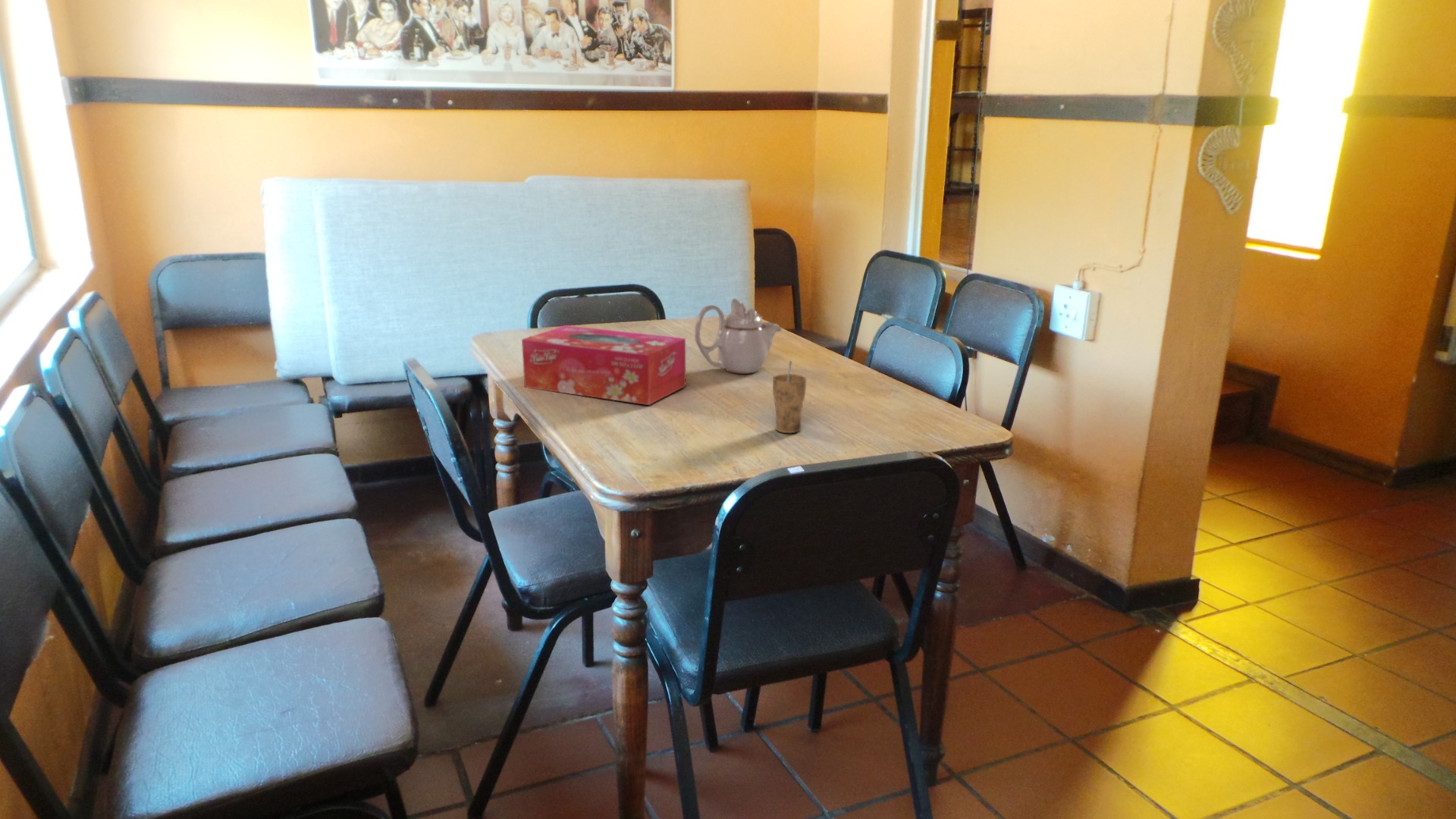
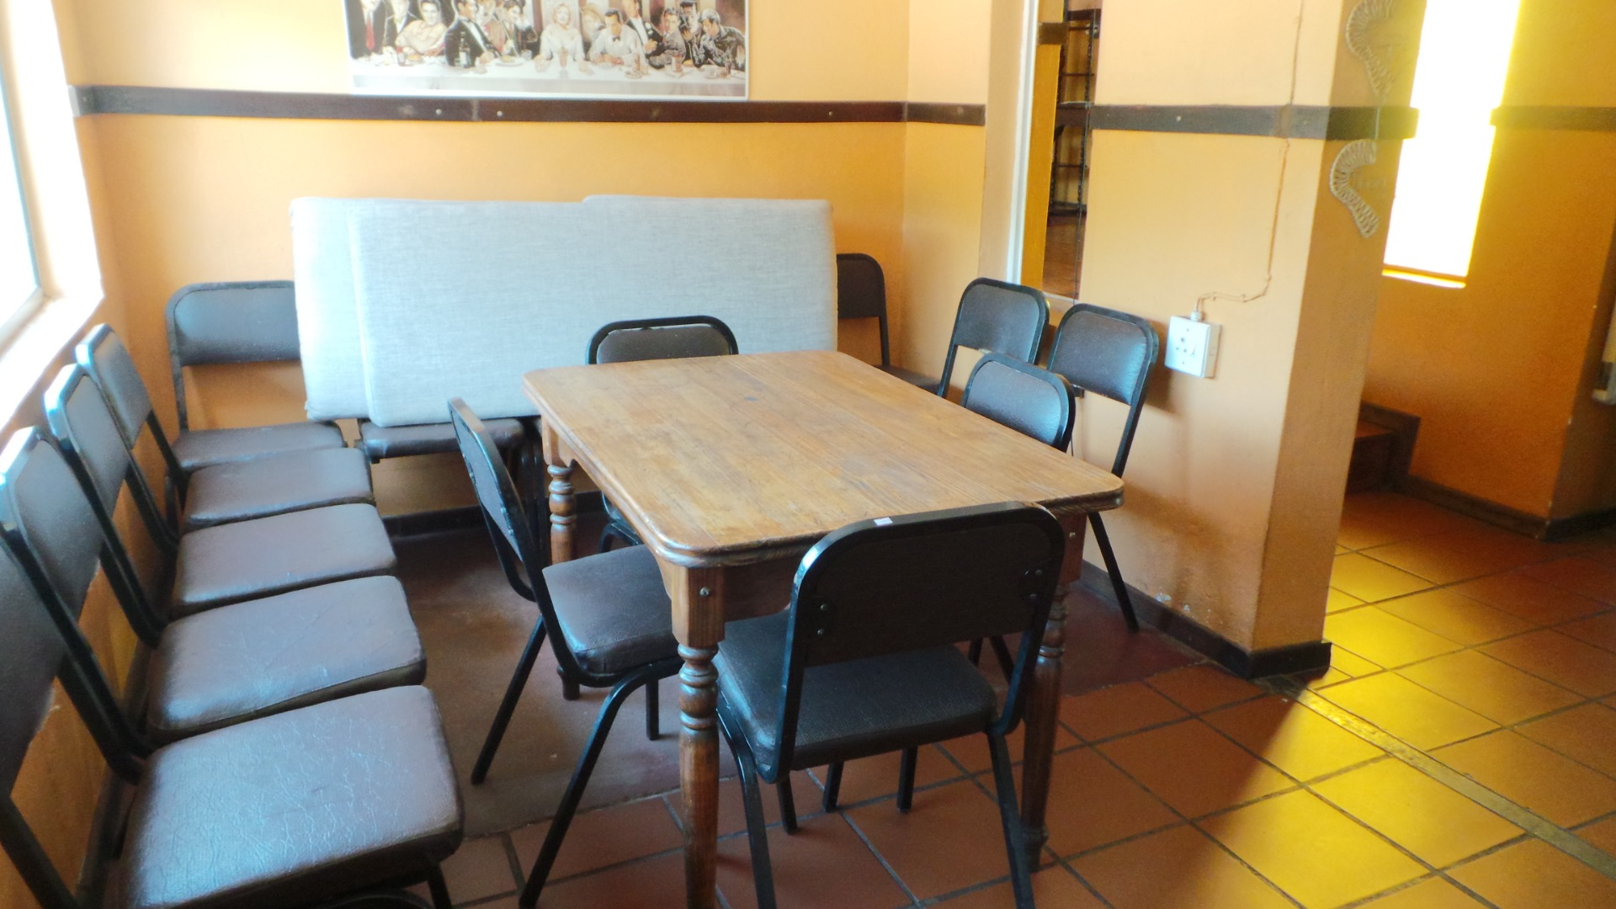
- teapot [694,298,782,375]
- cup [772,360,807,434]
- tissue box [521,325,686,406]
